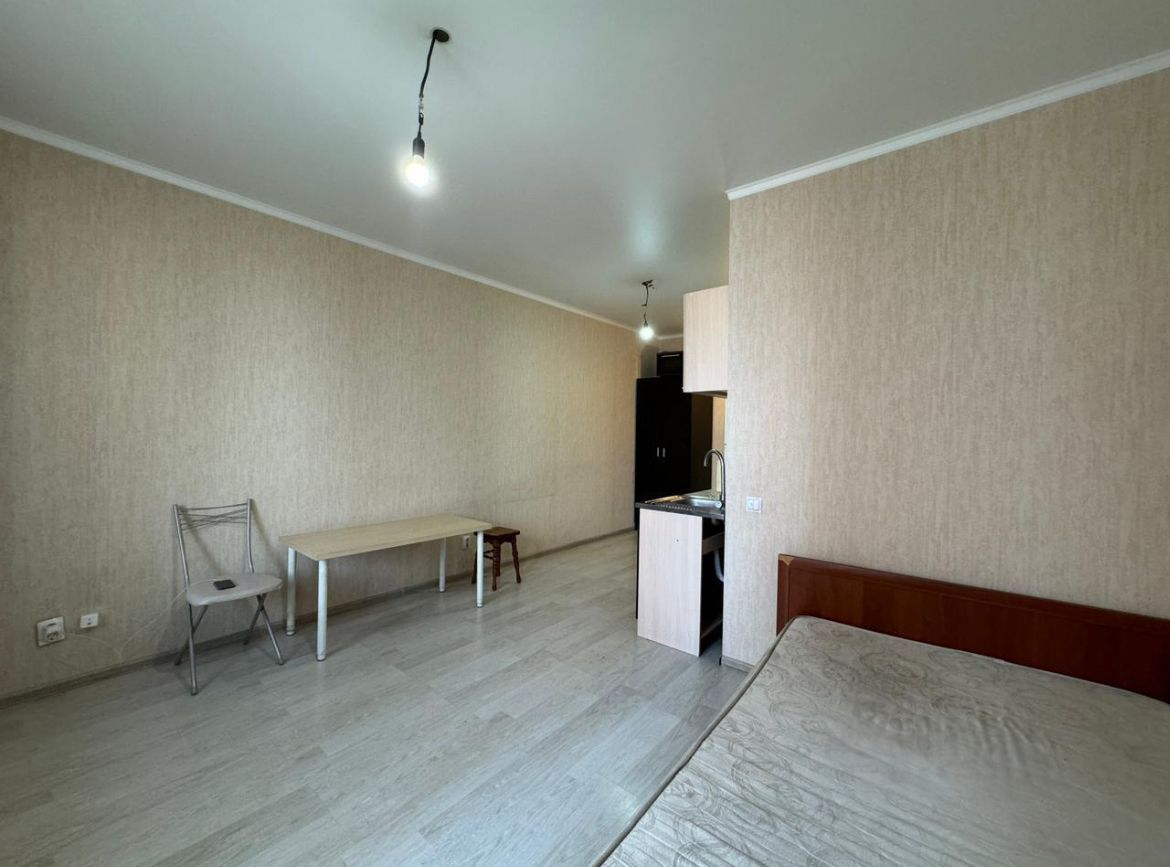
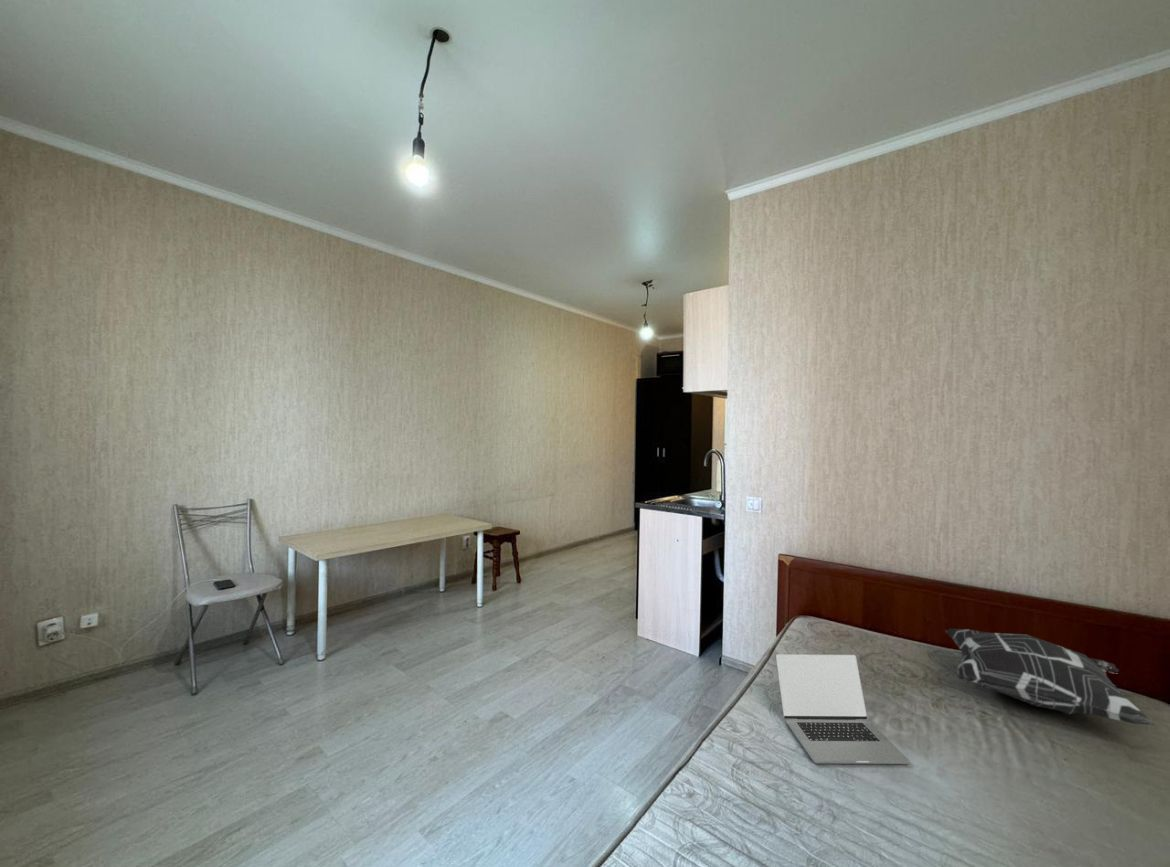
+ decorative pillow [944,628,1157,726]
+ laptop [775,653,911,765]
